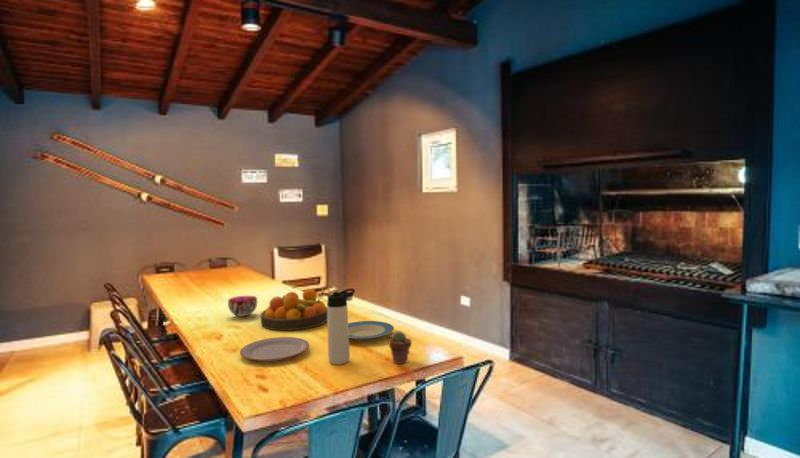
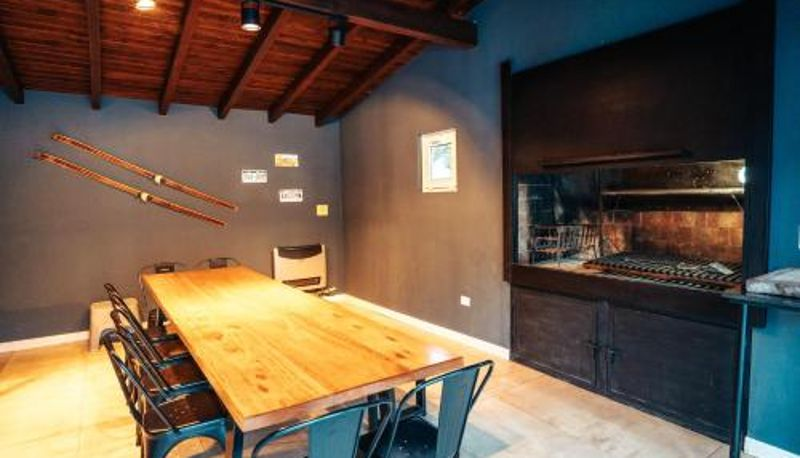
- decorative bowl [227,295,258,318]
- thermos bottle [326,287,356,366]
- plate [239,336,310,362]
- plate [348,320,395,341]
- potted succulent [388,330,413,365]
- fruit bowl [260,288,328,331]
